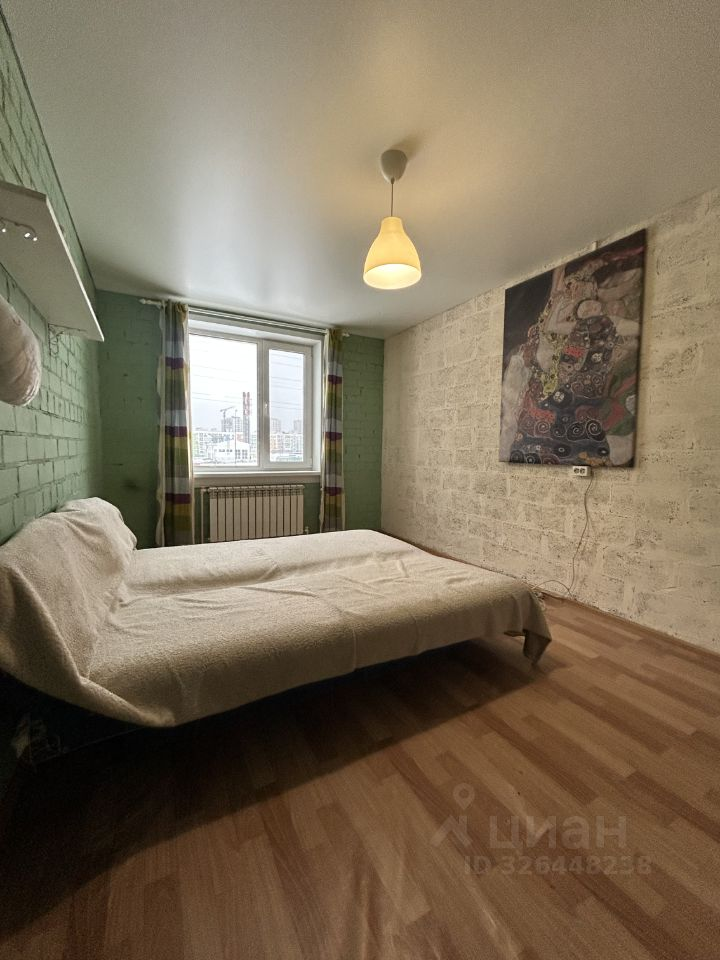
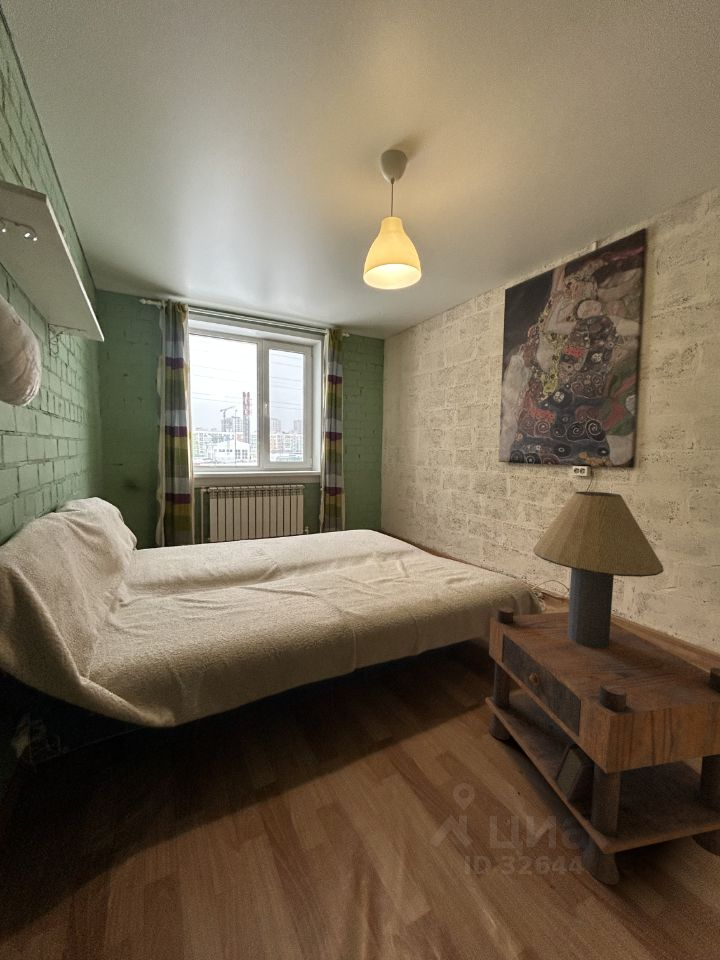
+ nightstand [484,605,720,885]
+ table lamp [532,490,665,649]
